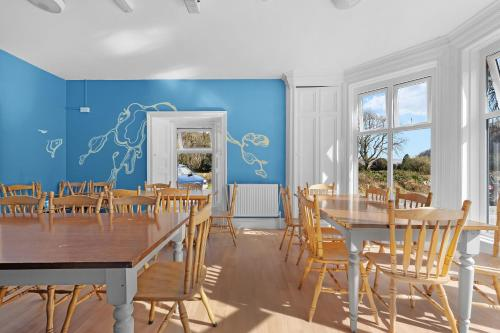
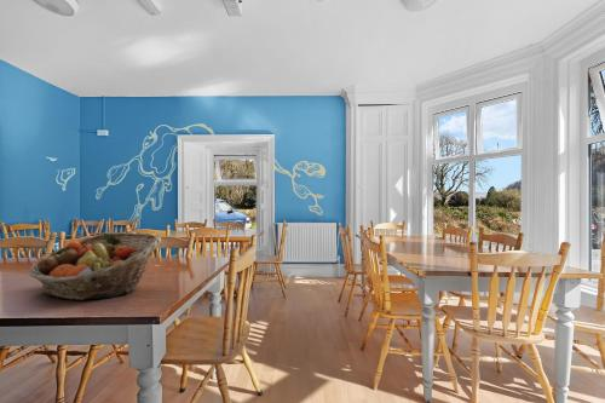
+ fruit basket [28,231,162,301]
